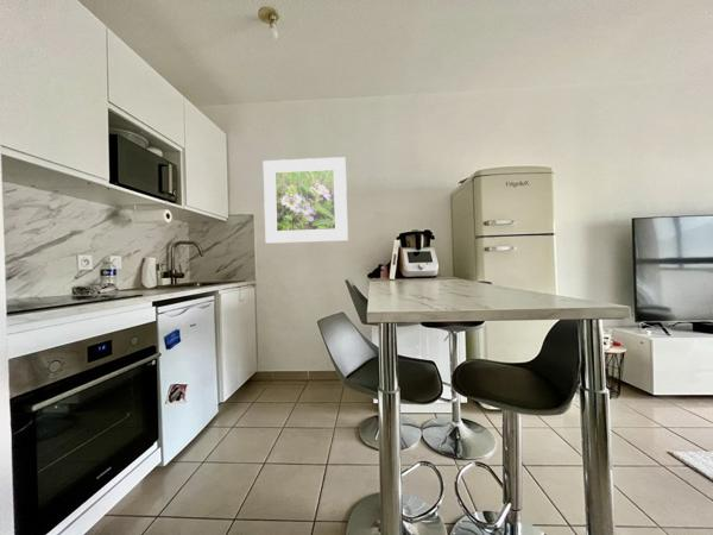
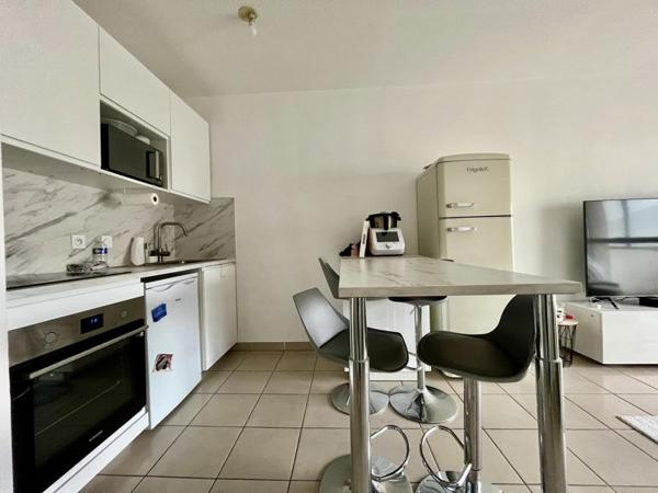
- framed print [263,156,349,245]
